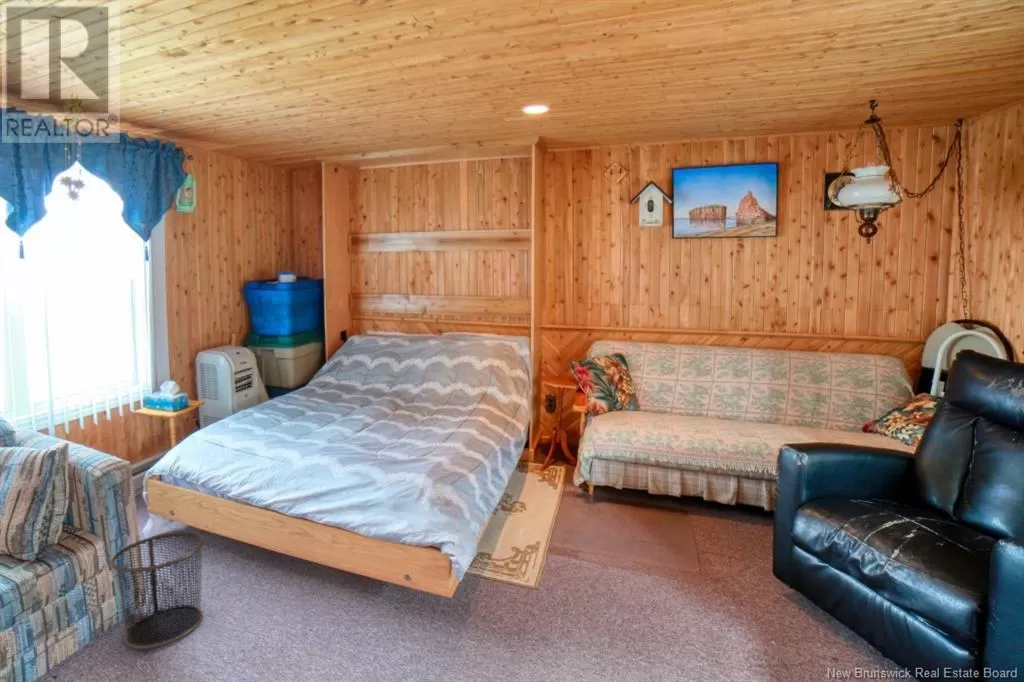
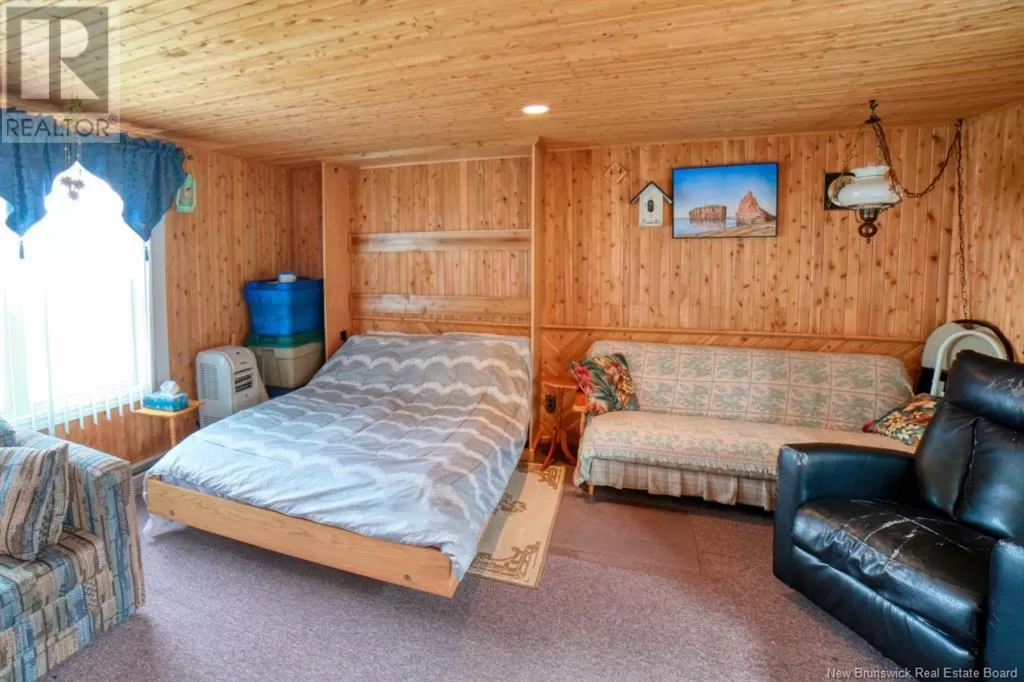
- waste bin [109,531,206,650]
